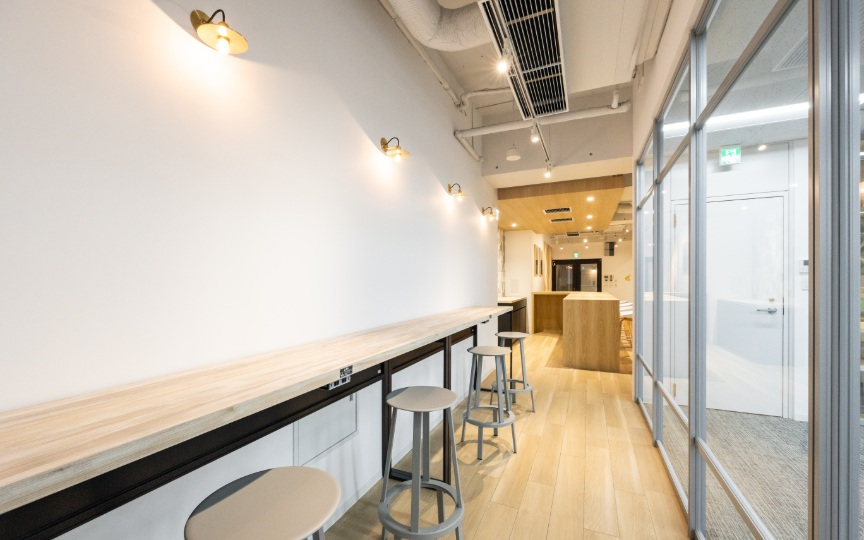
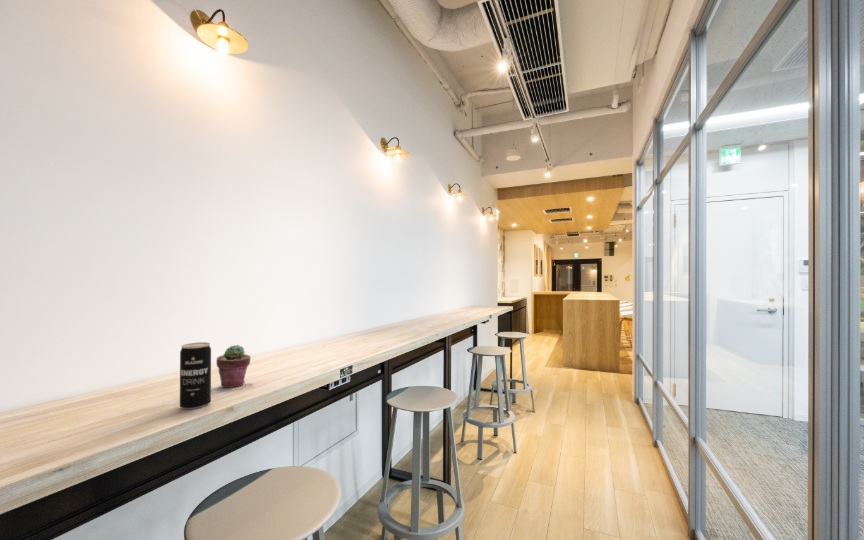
+ beverage can [179,341,212,410]
+ potted succulent [215,344,252,389]
